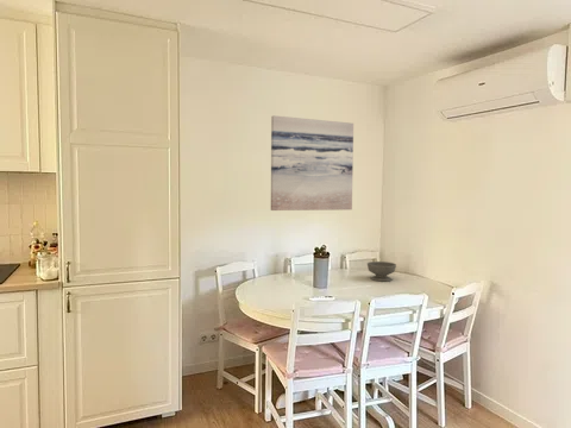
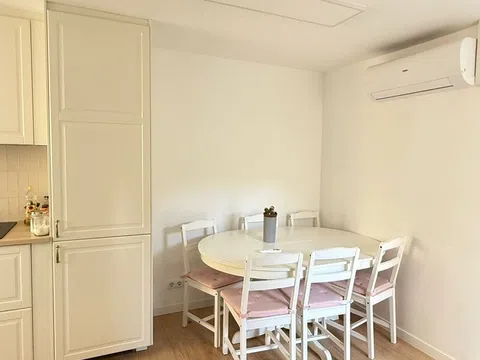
- bowl [366,260,397,282]
- wall art [270,114,354,212]
